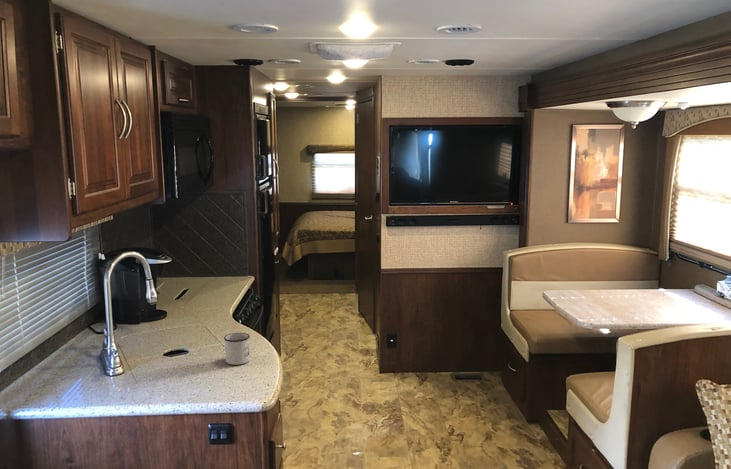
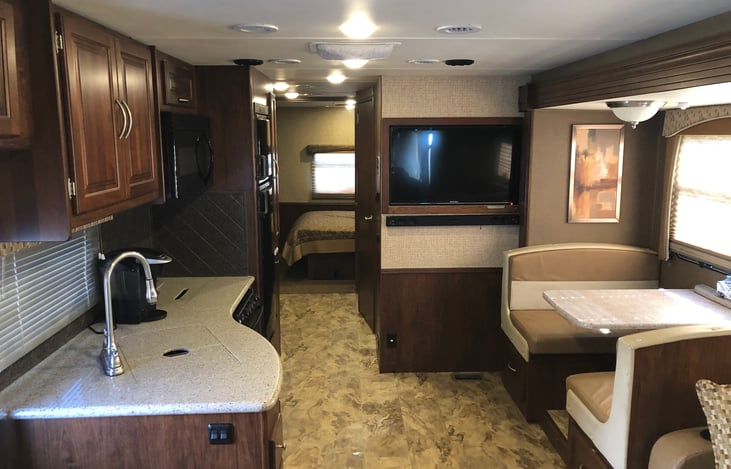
- mug [223,332,251,366]
